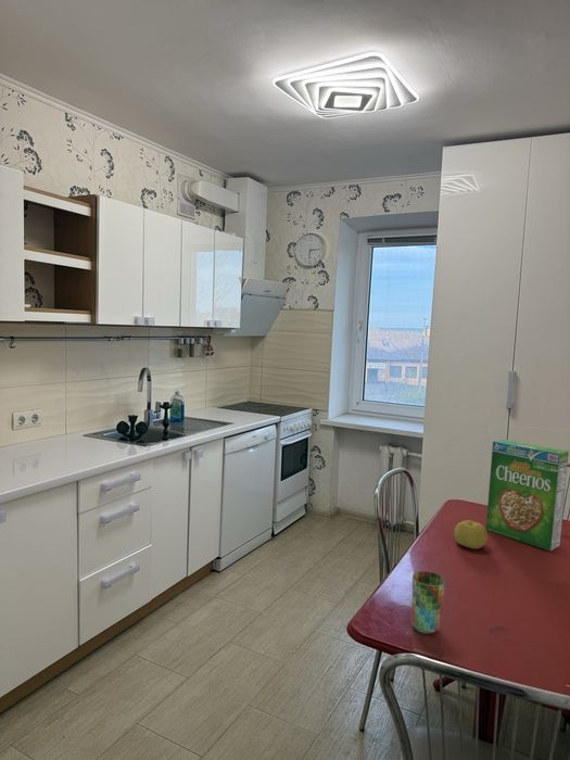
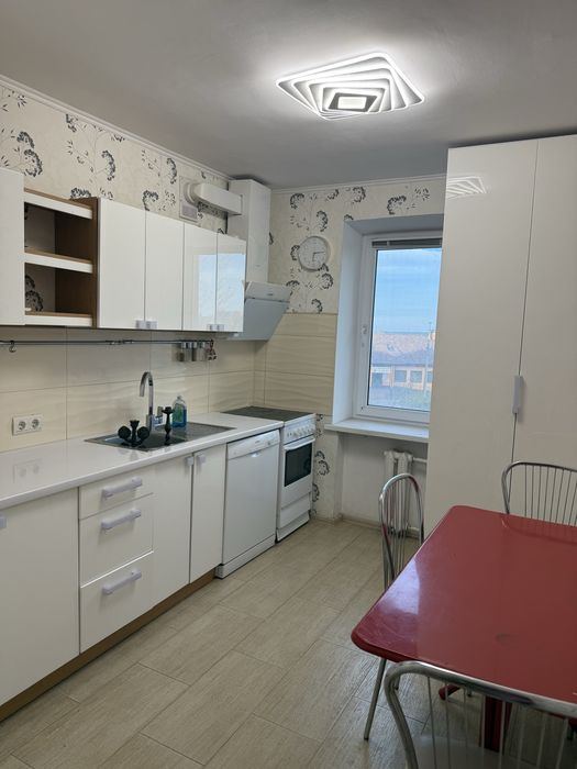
- cup [410,570,446,635]
- fruit [453,519,489,550]
- cereal box [485,439,570,552]
